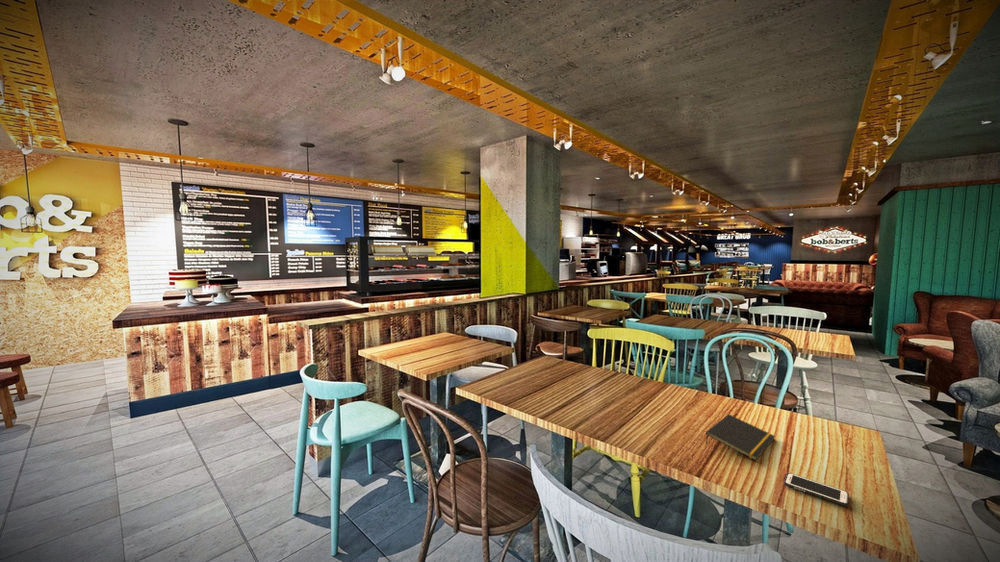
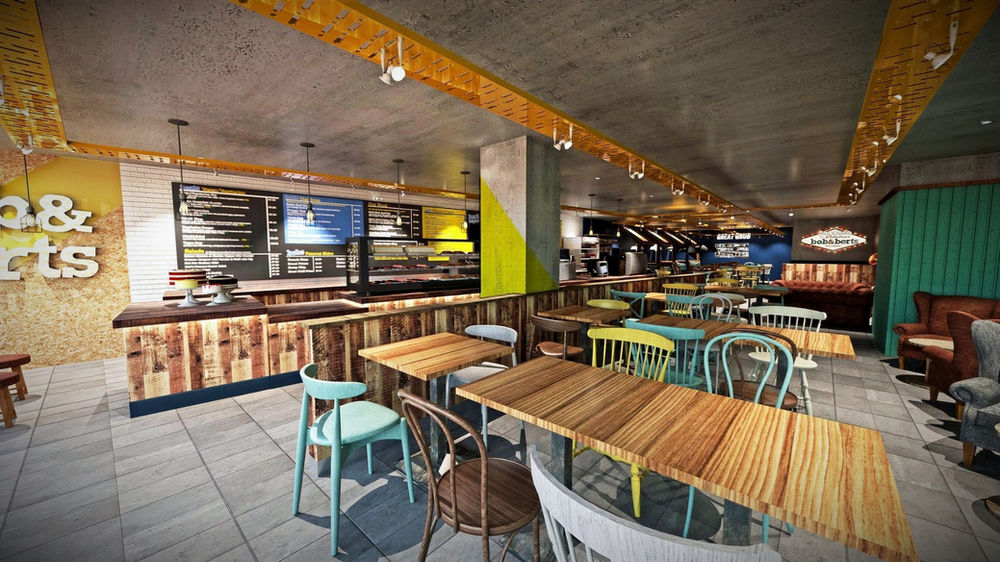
- notepad [705,413,776,462]
- cell phone [783,472,850,507]
